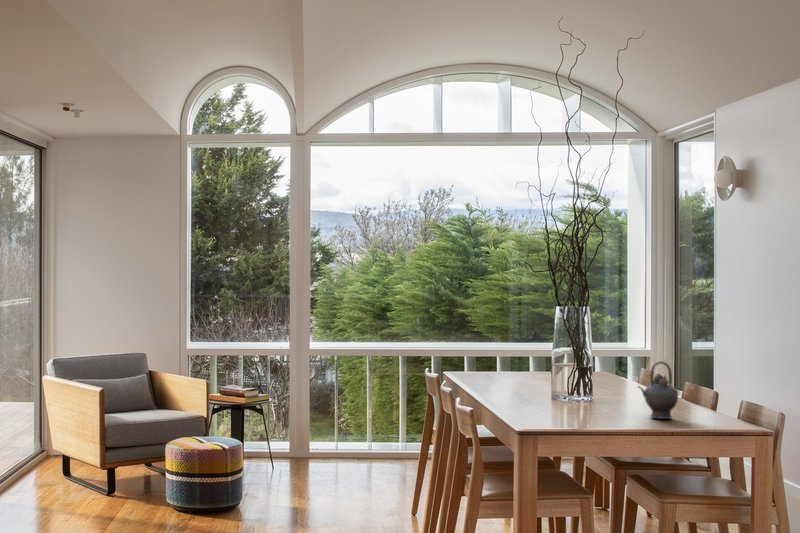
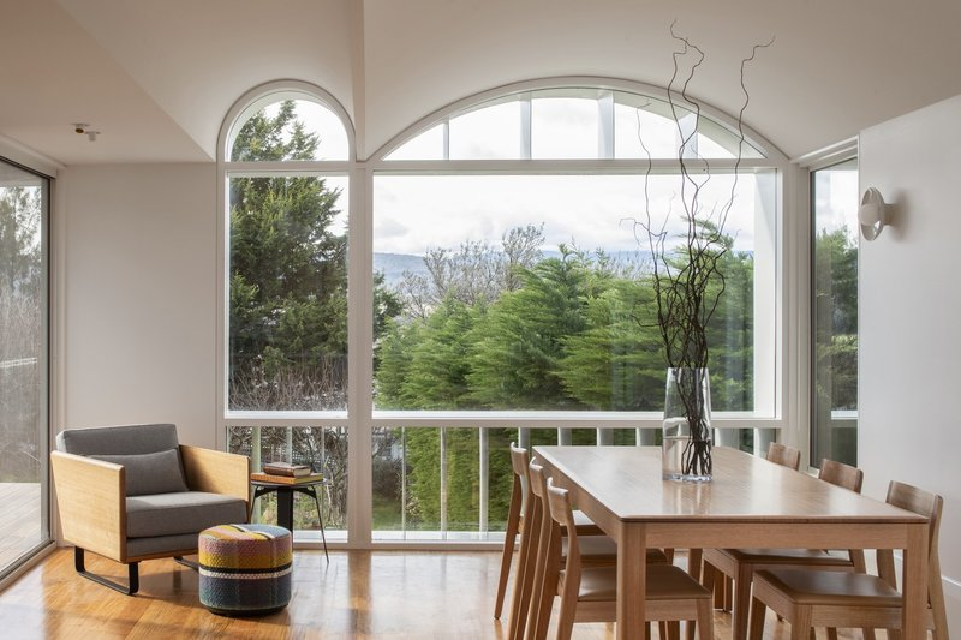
- teapot [637,360,679,420]
